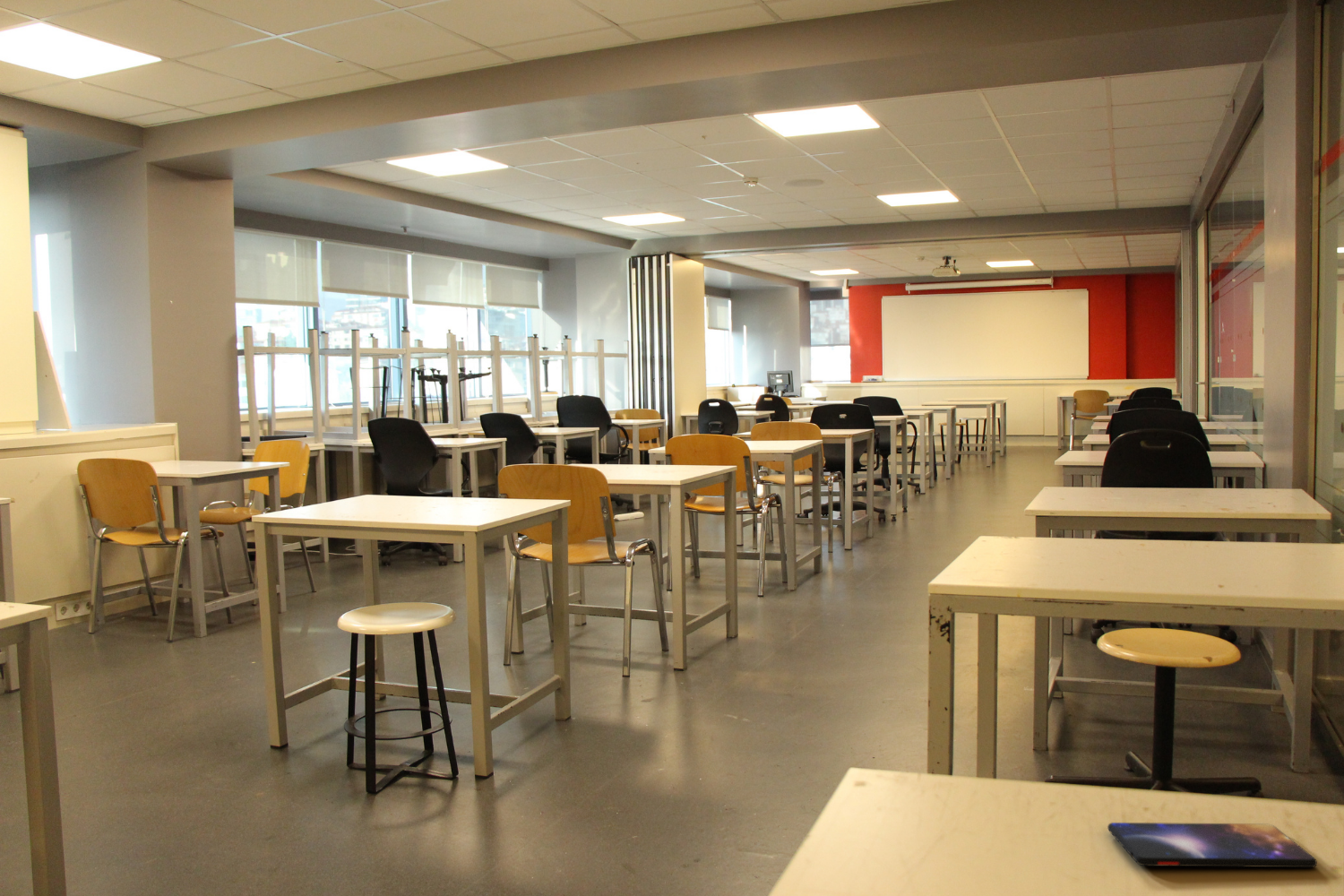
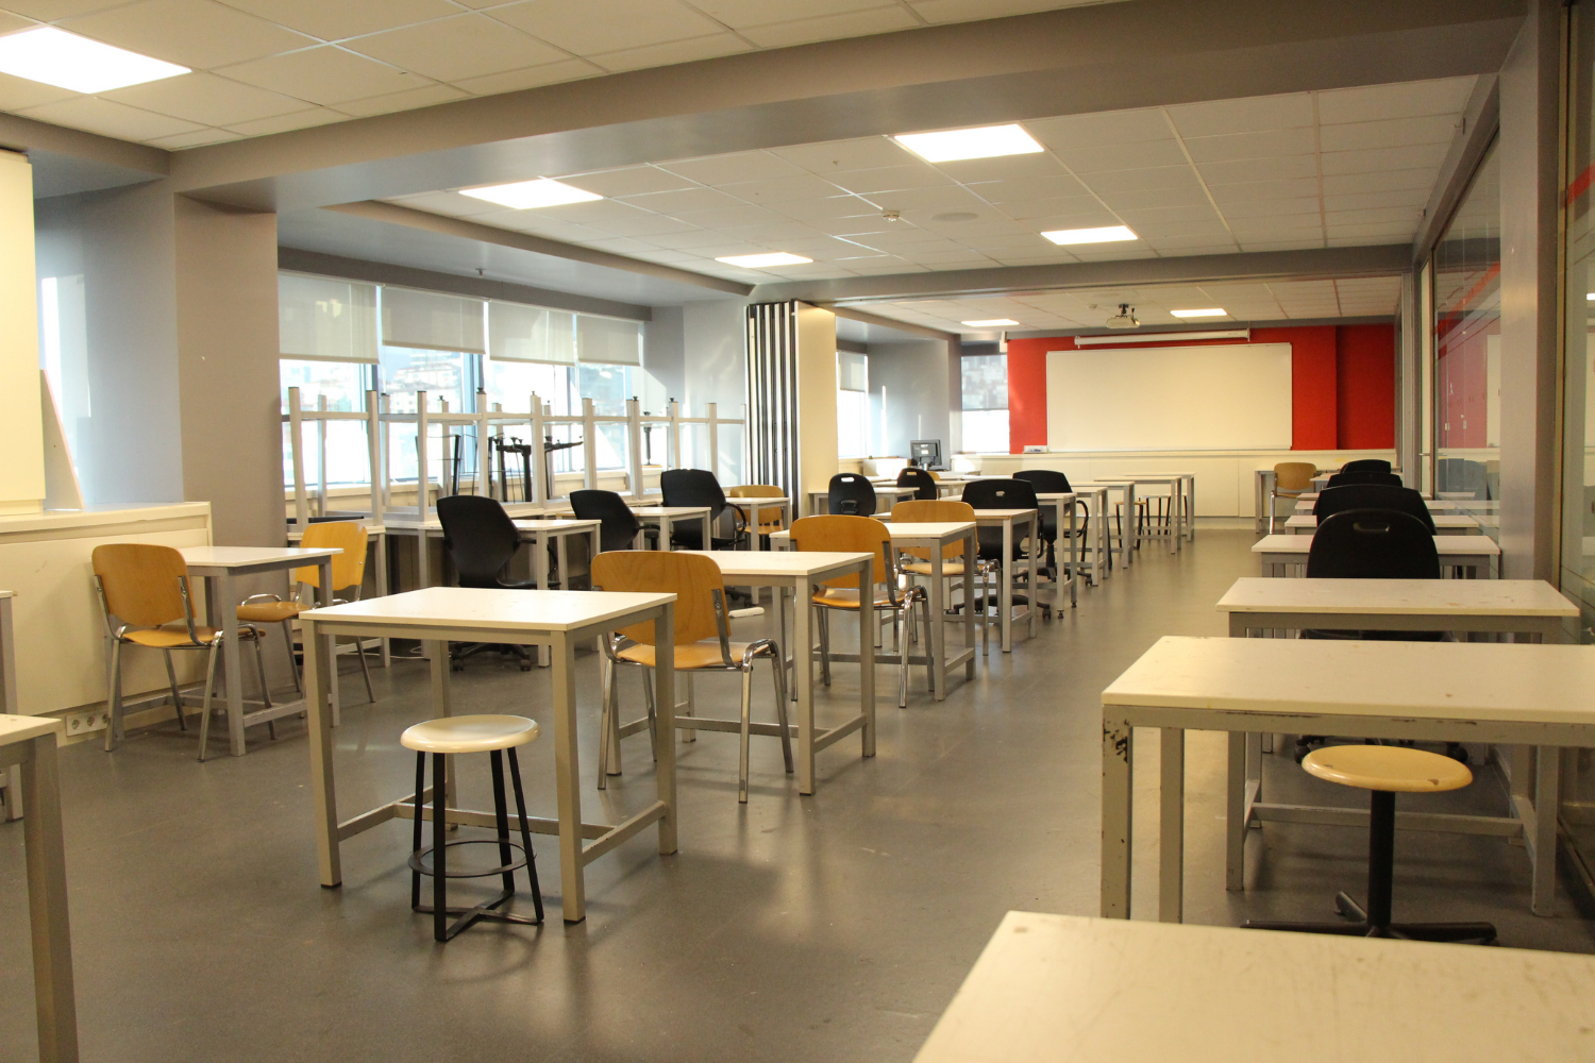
- smartphone [1107,822,1318,868]
